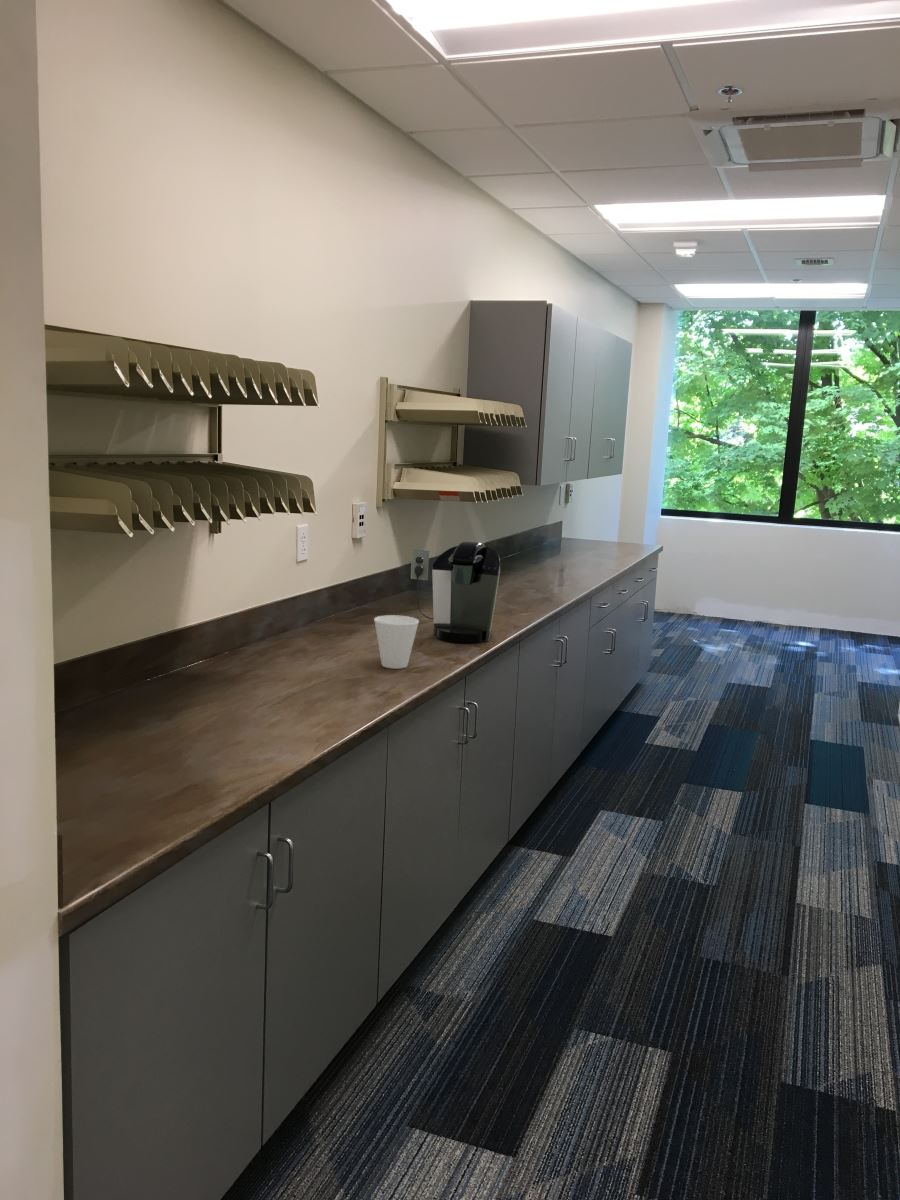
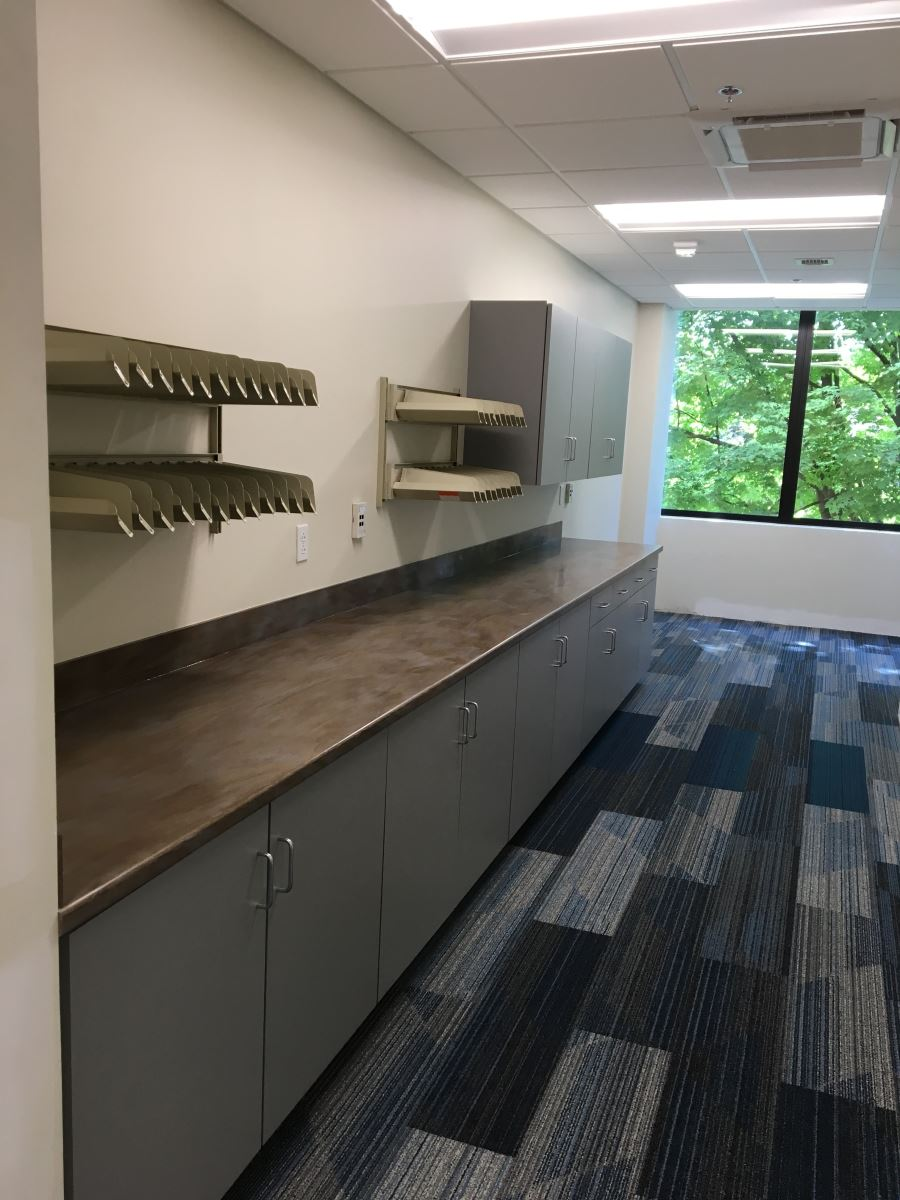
- cup [373,614,420,670]
- coffee maker [410,540,501,644]
